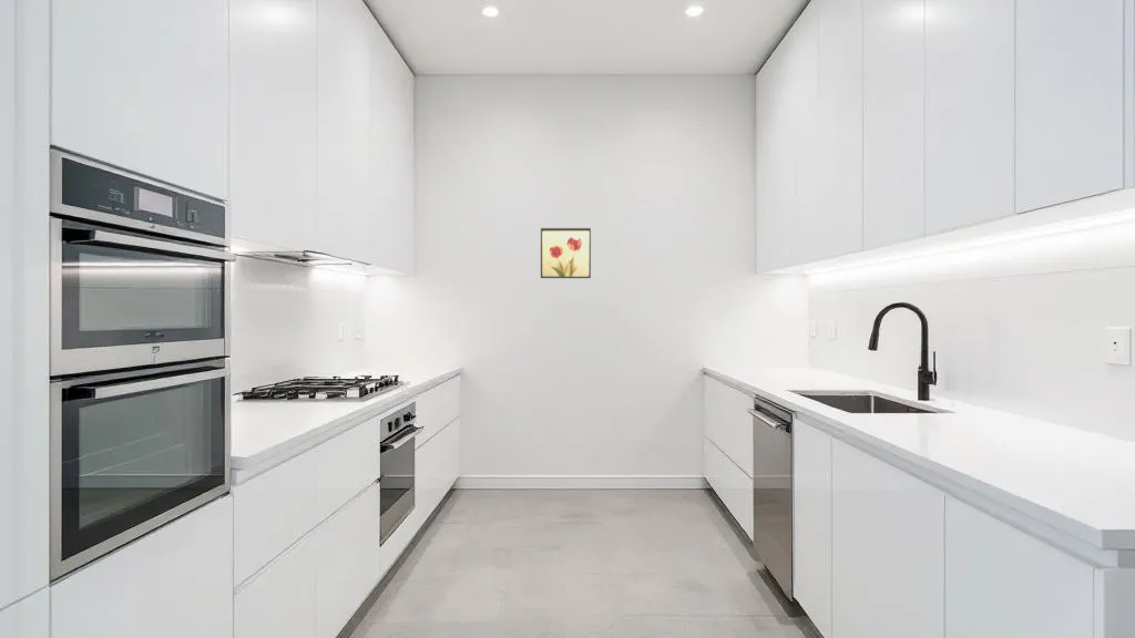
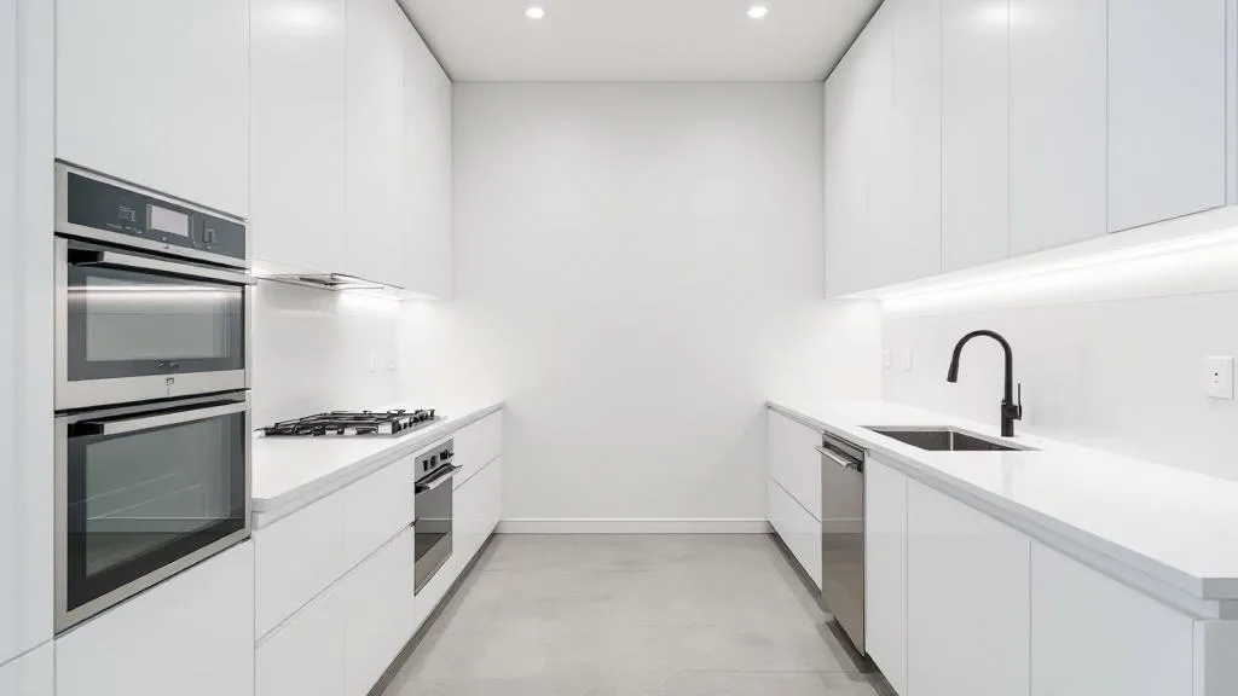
- wall art [540,227,592,279]
